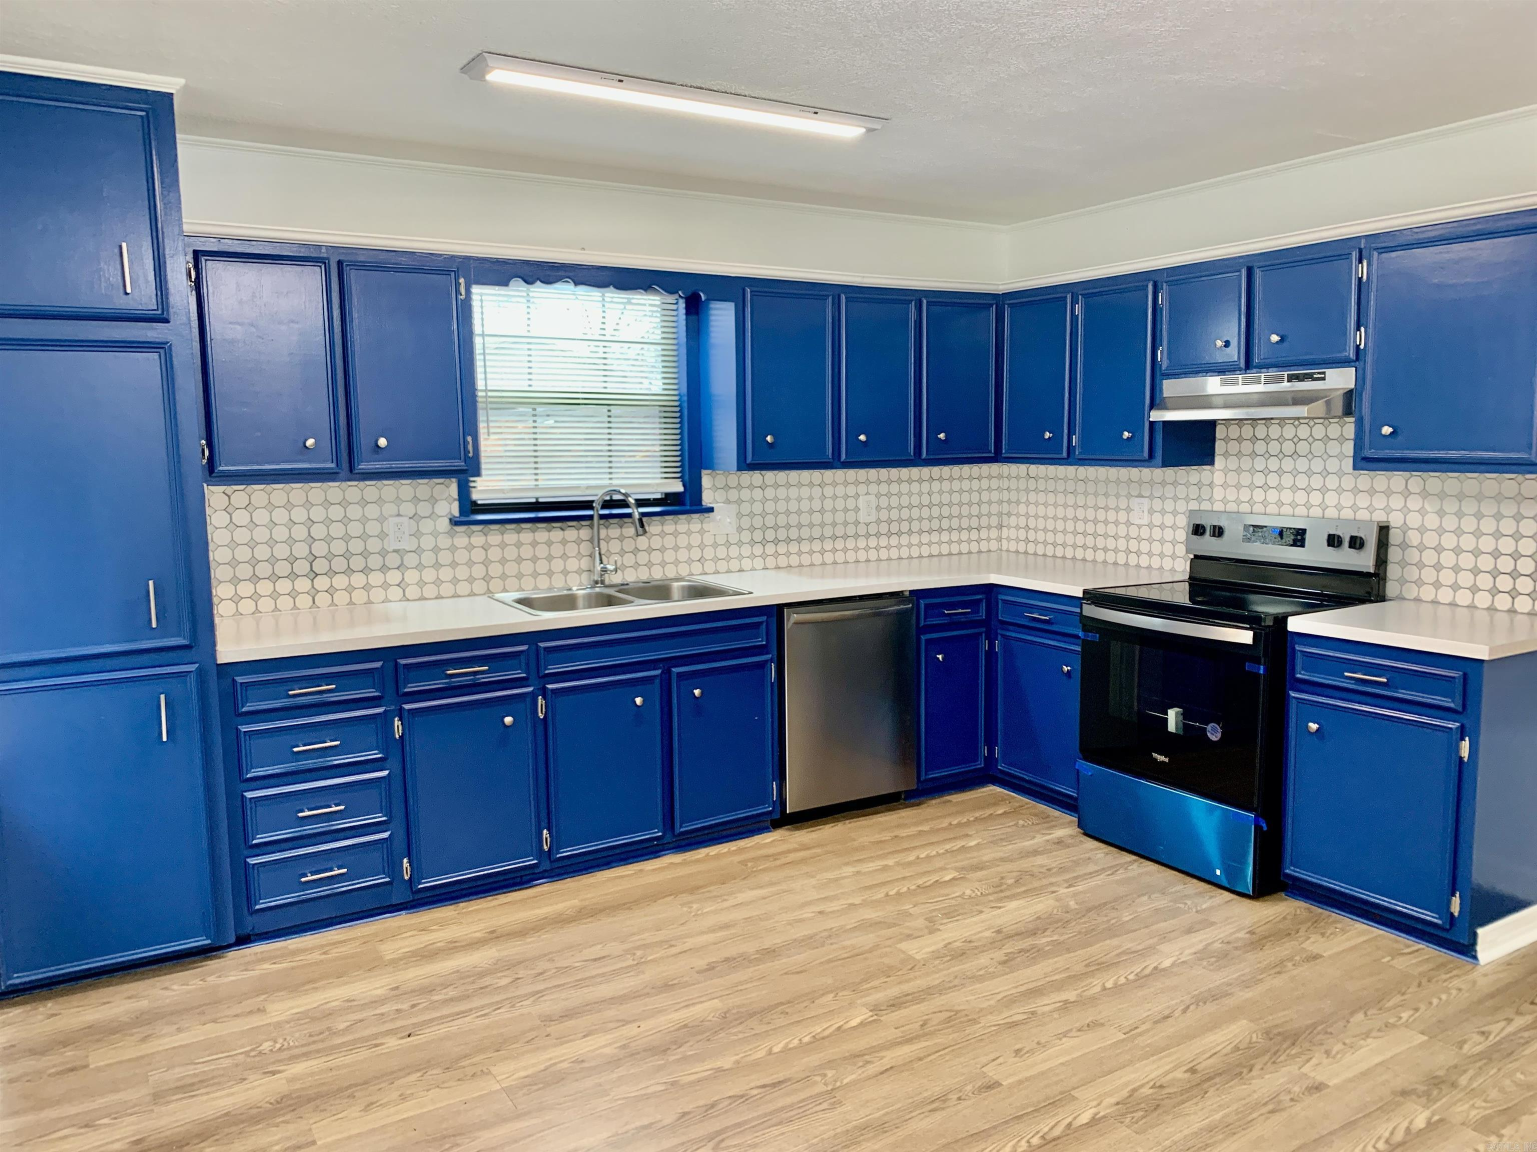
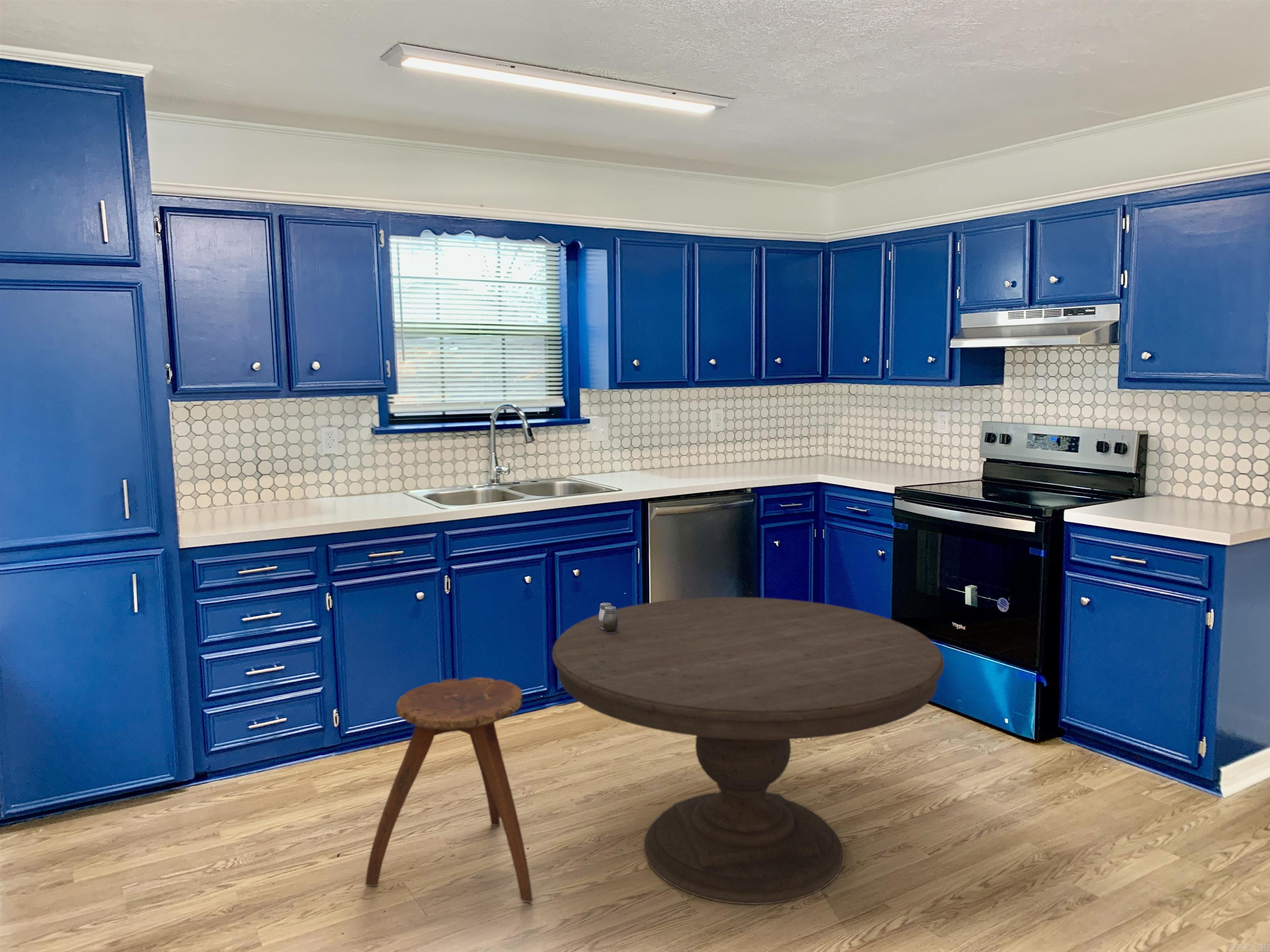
+ salt and pepper shaker [598,602,618,633]
+ dining table [551,597,945,904]
+ stool [365,677,533,903]
